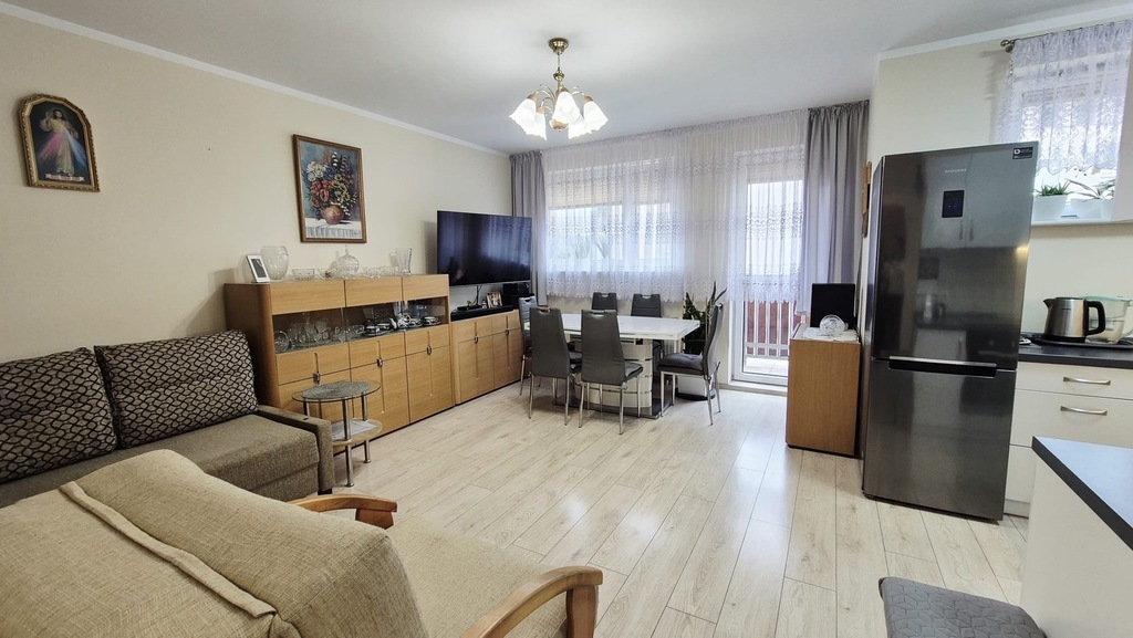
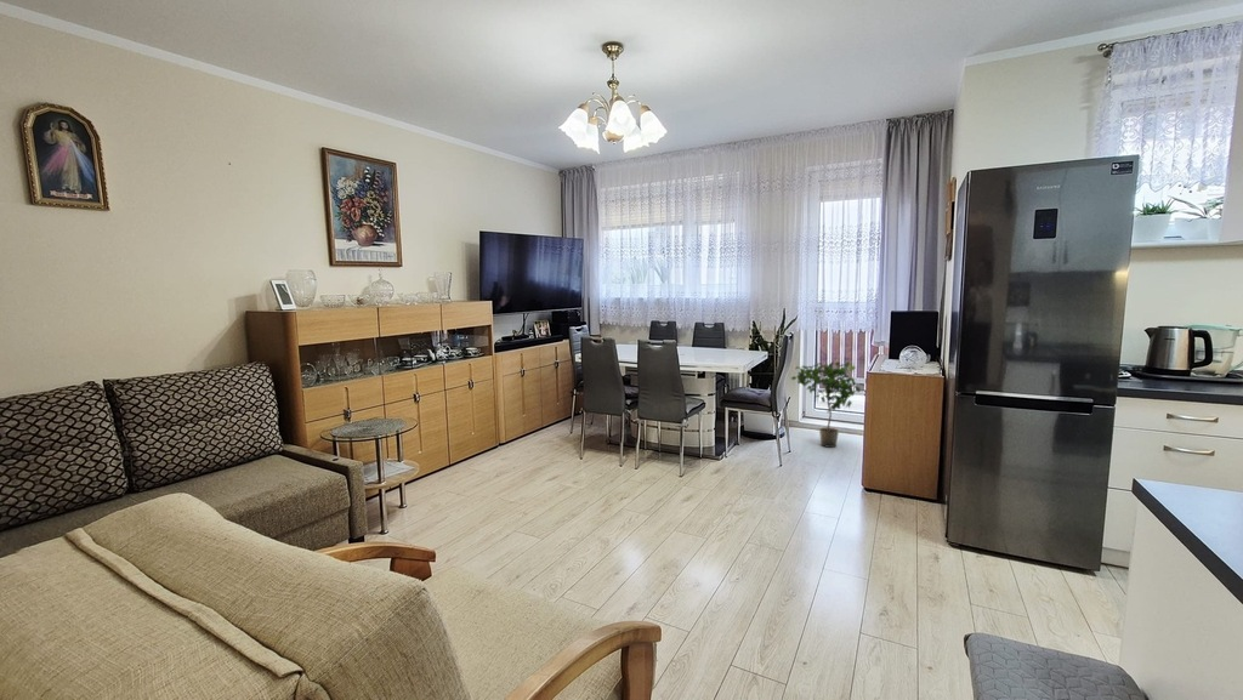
+ potted plant [790,360,865,449]
